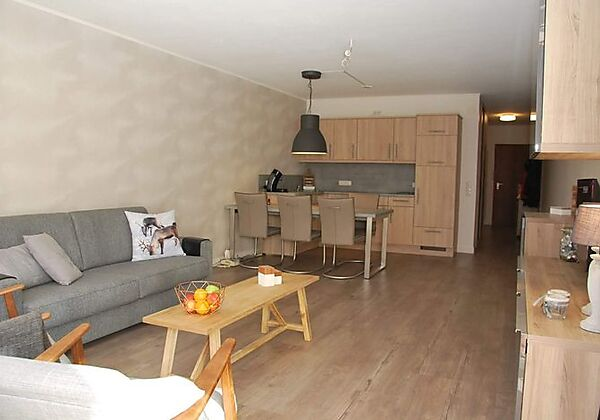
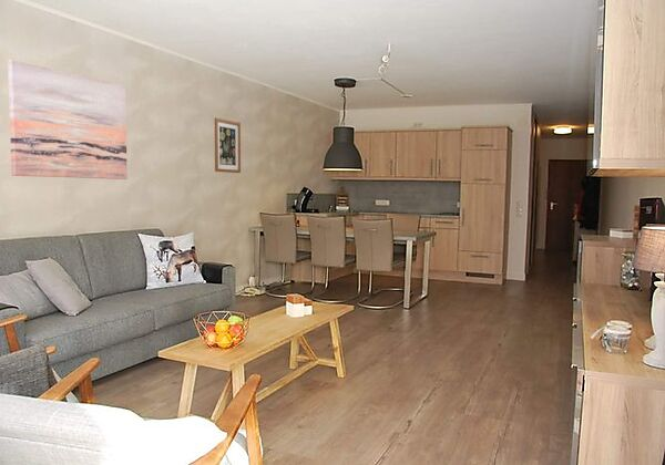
+ wall art [214,117,242,174]
+ wall art [7,59,129,180]
